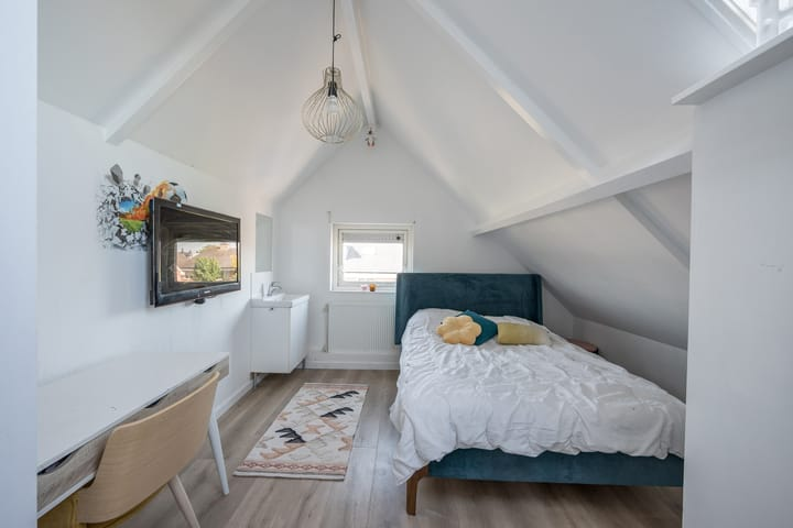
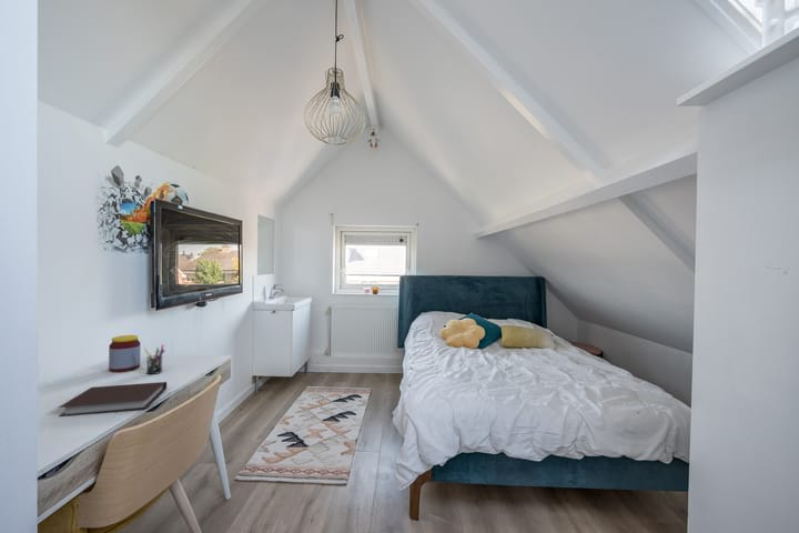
+ jar [108,334,141,373]
+ pen holder [143,344,166,375]
+ notebook [58,381,168,418]
